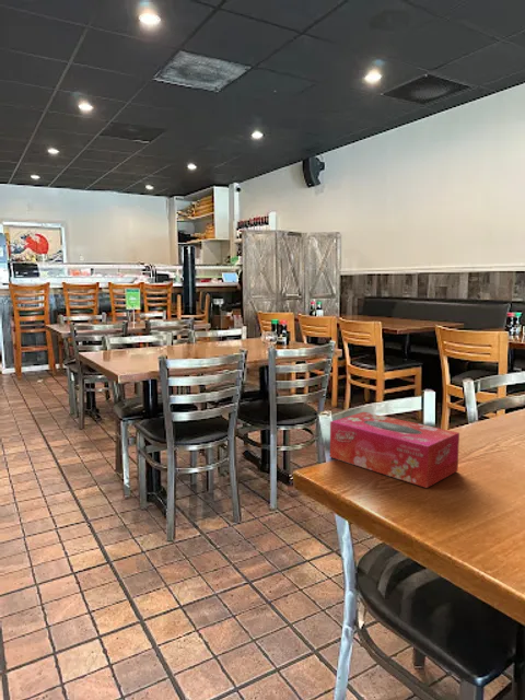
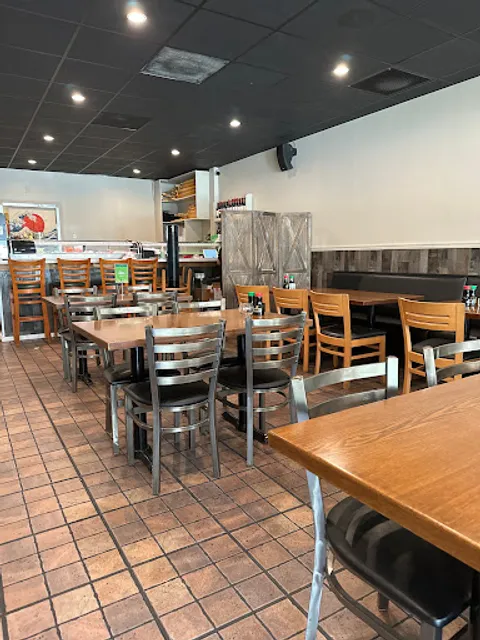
- tissue box [329,411,460,489]
